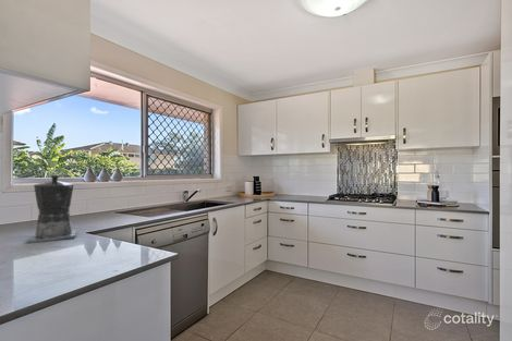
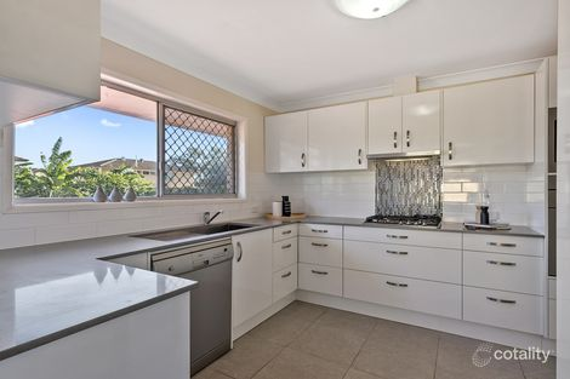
- coffee maker [26,173,77,244]
